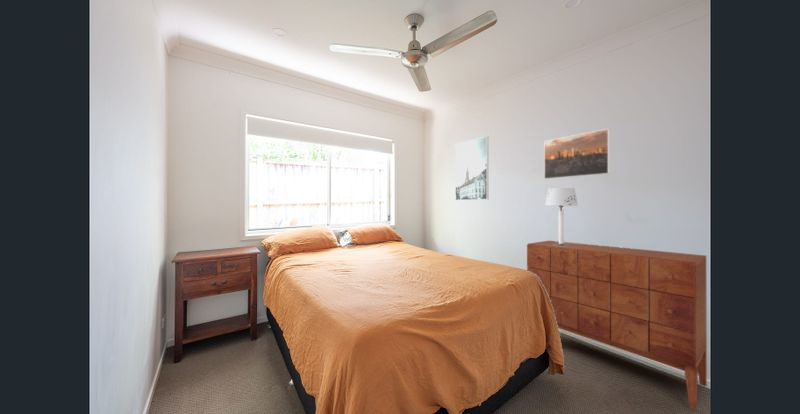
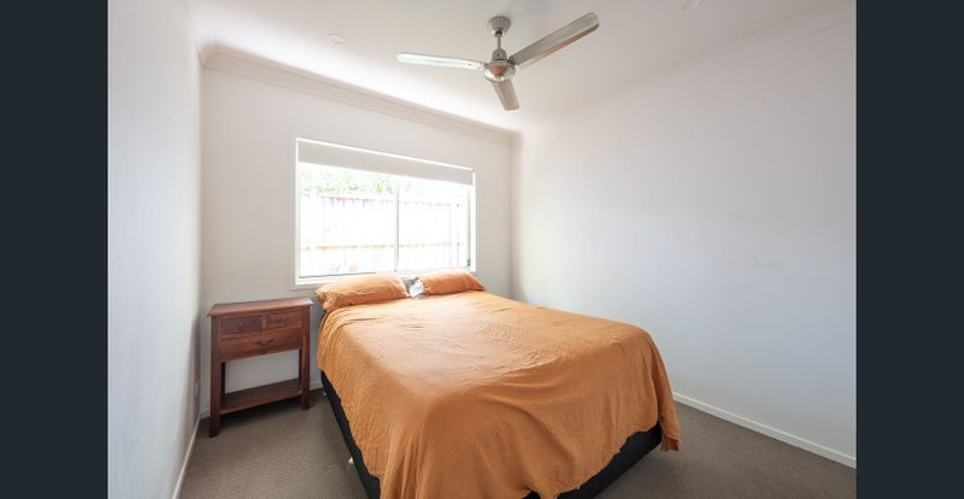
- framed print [454,135,489,201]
- dresser [526,240,708,411]
- table lamp [544,187,579,246]
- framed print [543,128,611,180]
